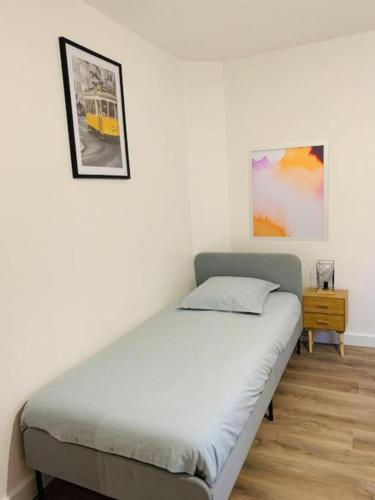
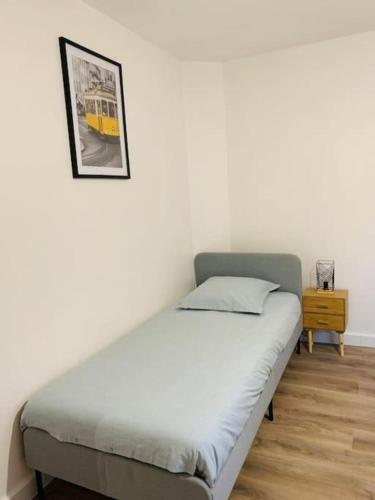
- wall art [246,139,330,243]
